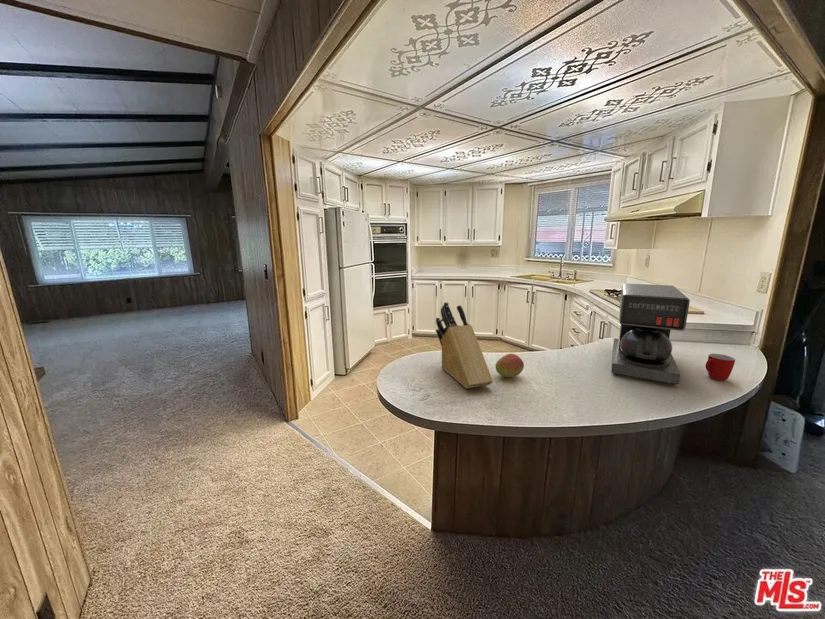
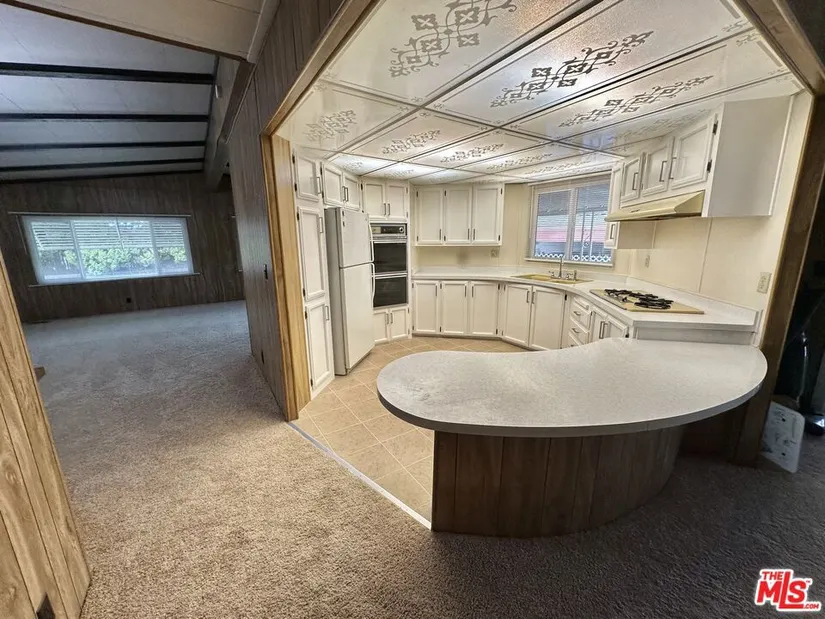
- fruit [494,353,525,378]
- knife block [435,301,494,390]
- coffee maker [610,282,691,386]
- mug [705,353,736,382]
